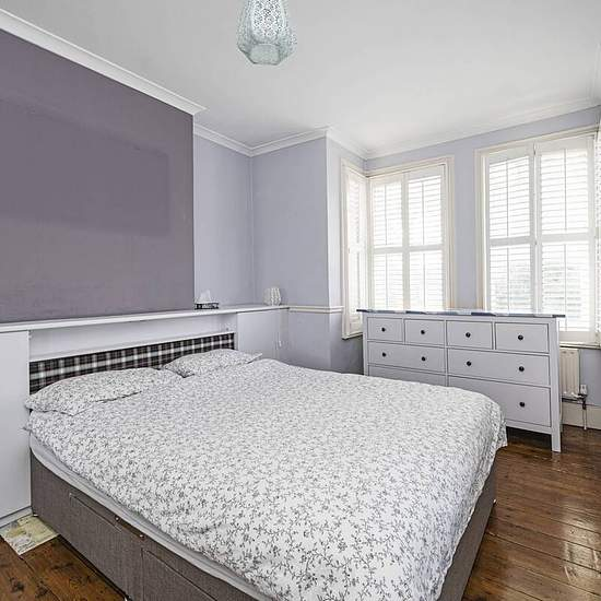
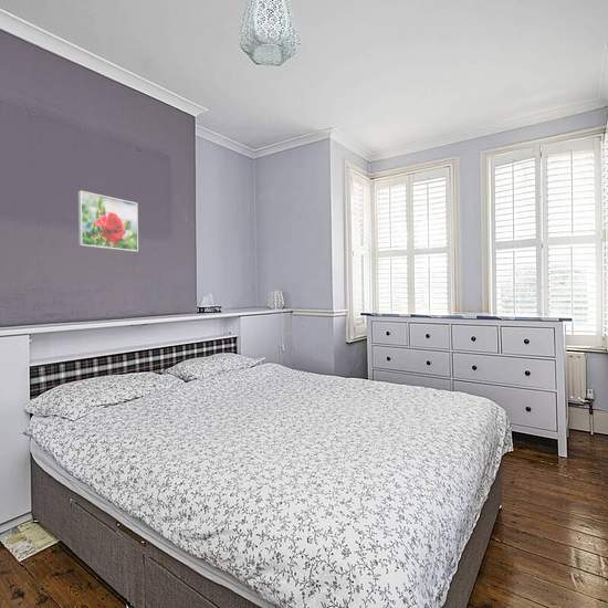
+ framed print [77,190,139,253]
